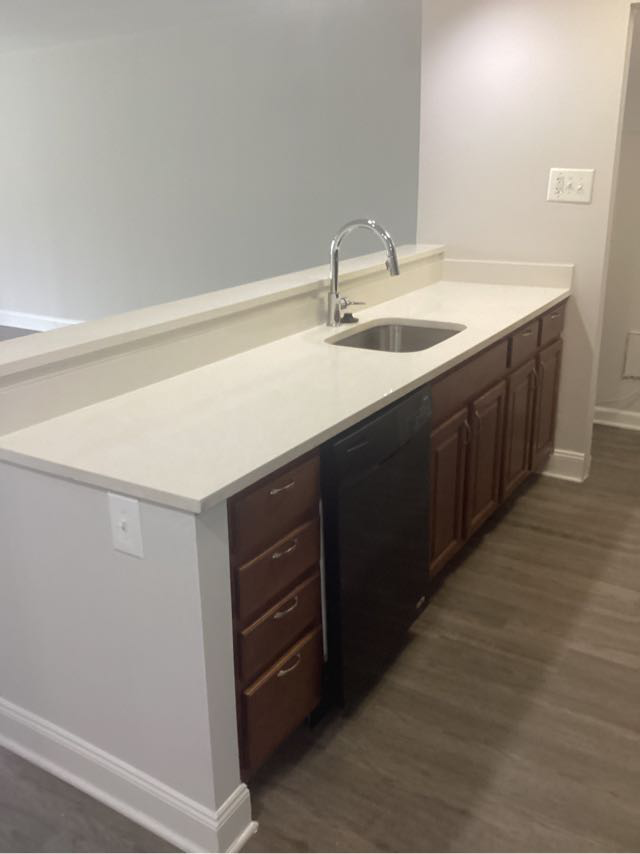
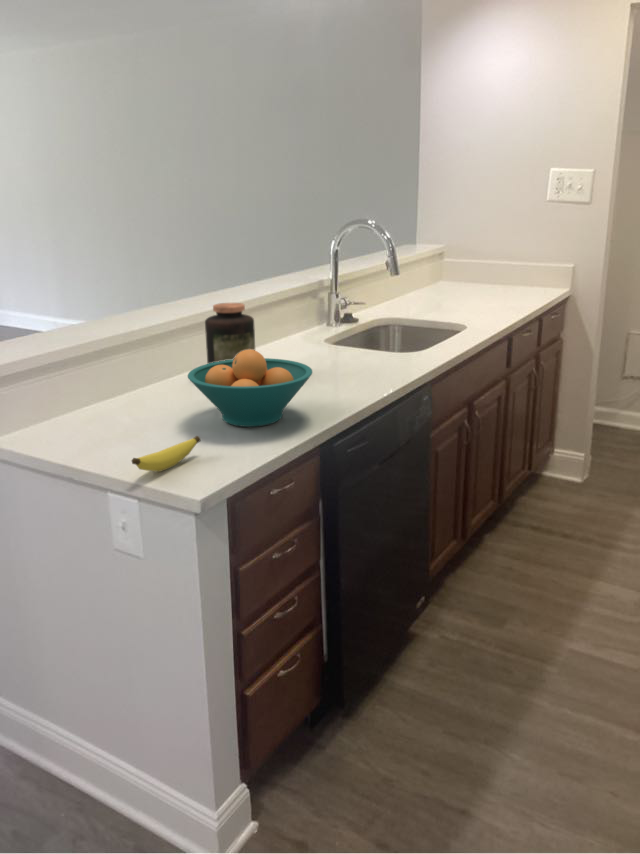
+ jar [204,302,256,364]
+ fruit bowl [187,349,314,428]
+ banana [130,435,202,472]
